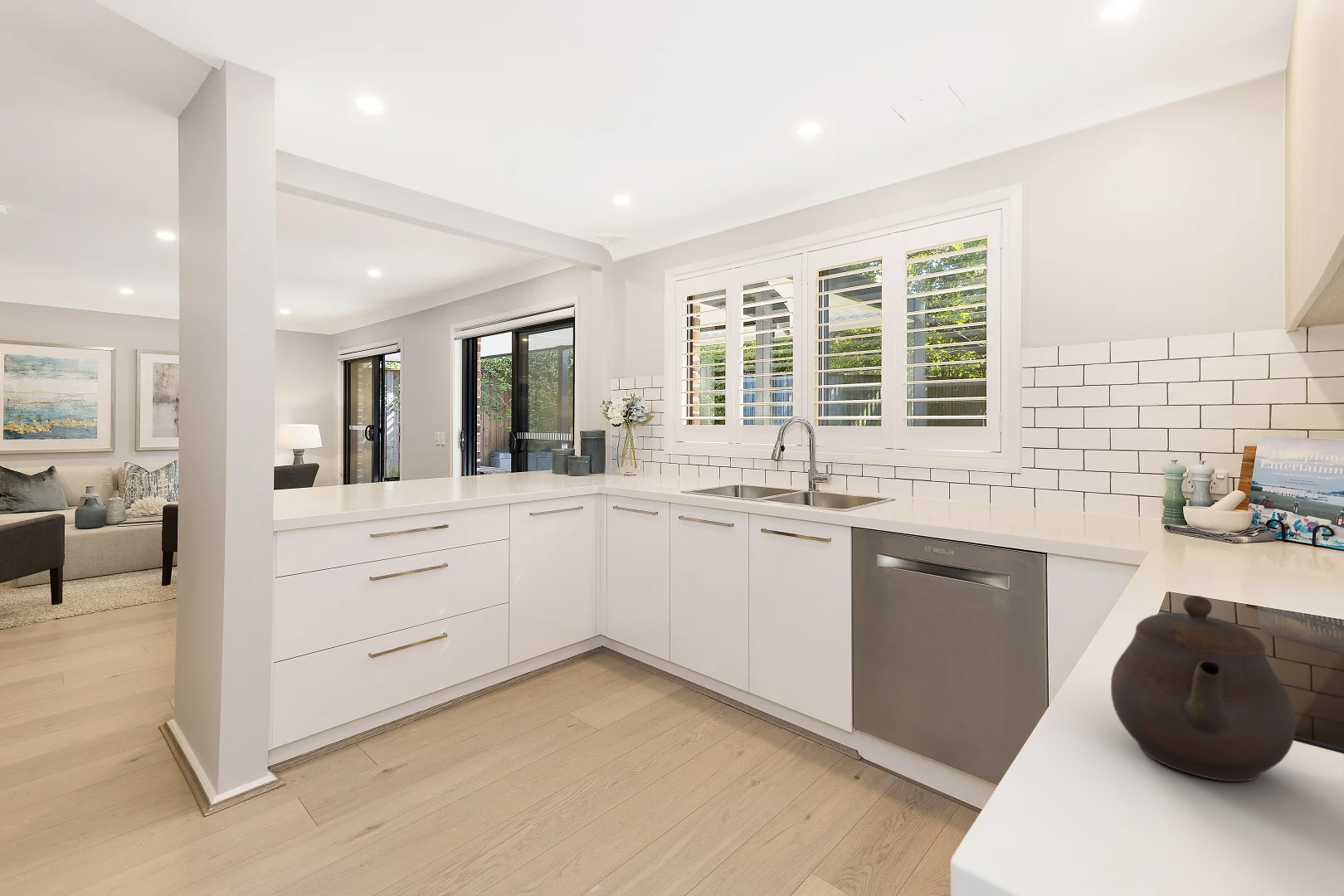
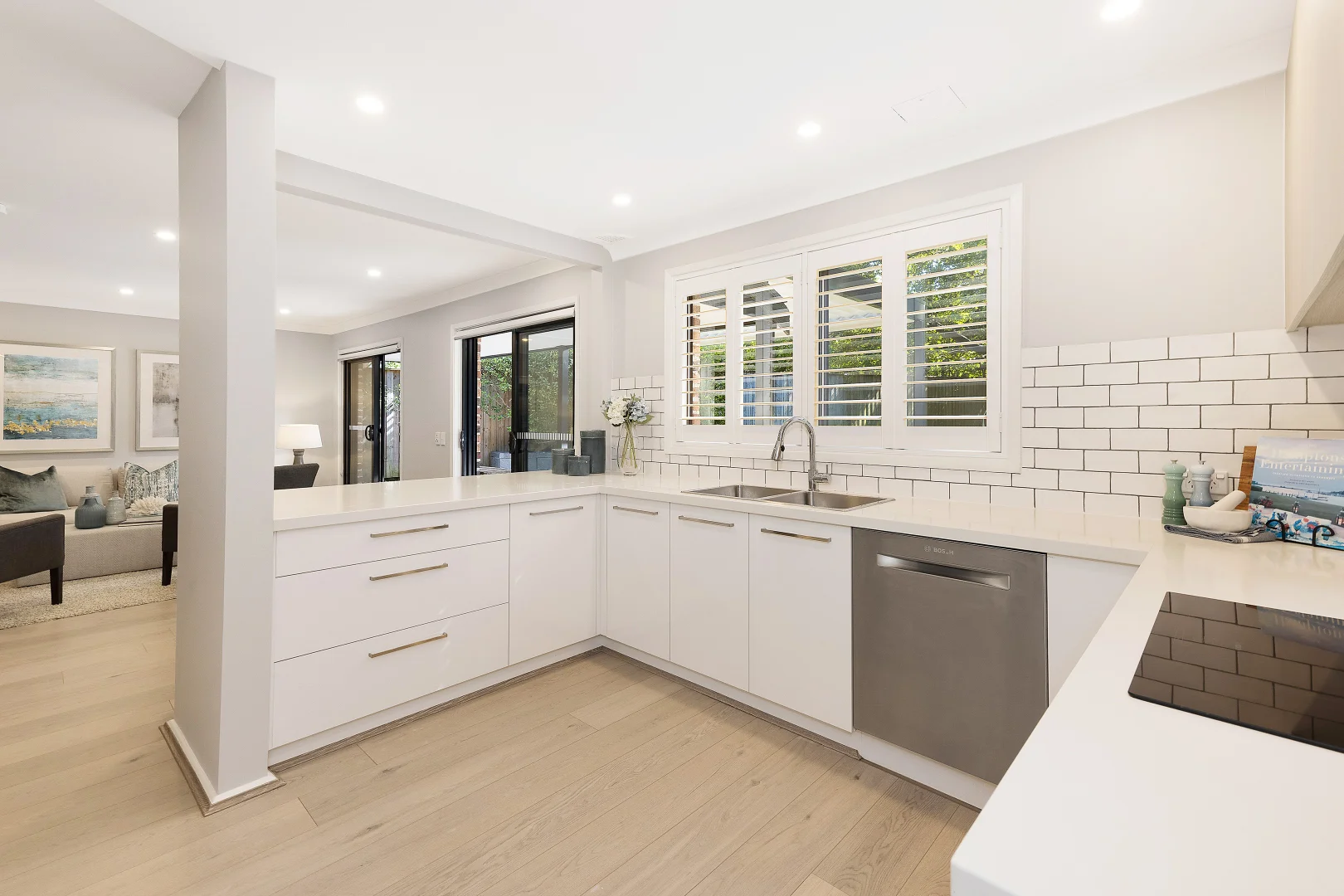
- teapot [1110,595,1297,782]
